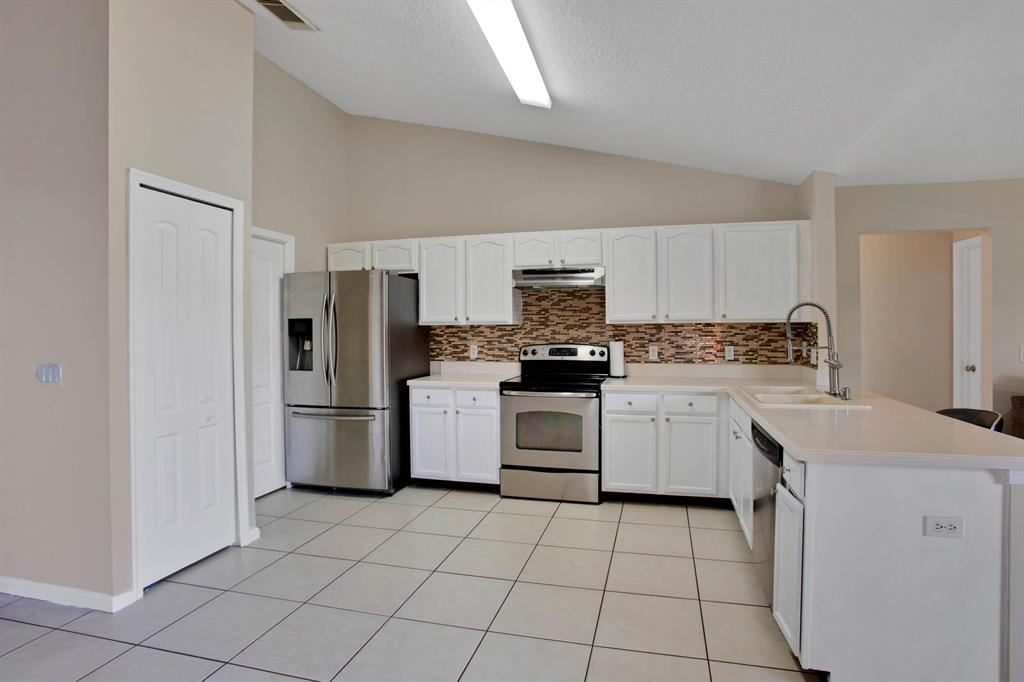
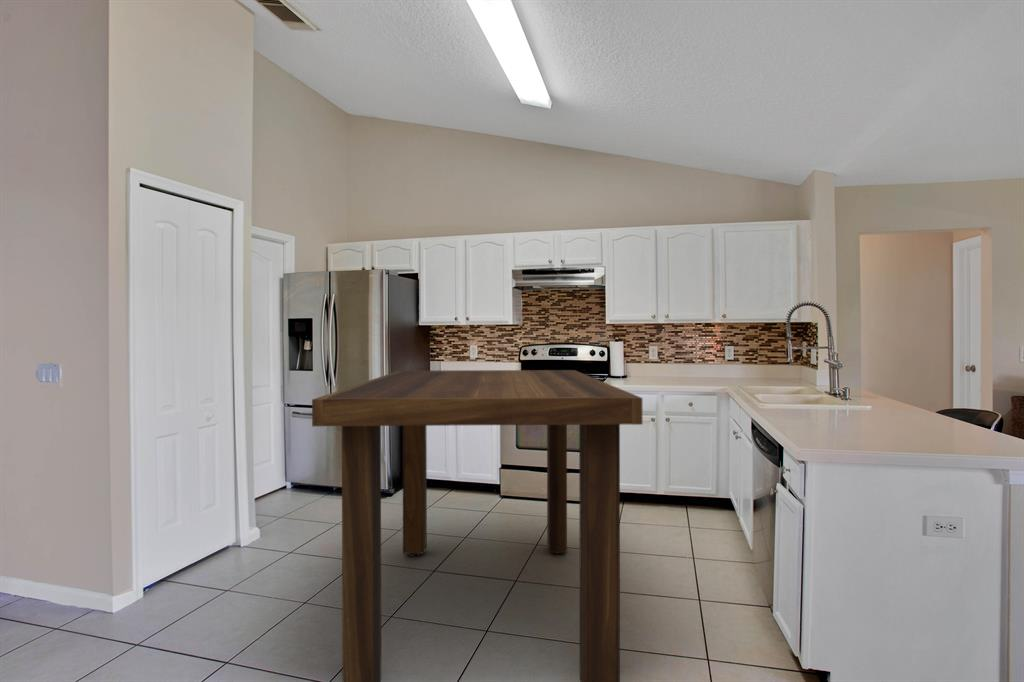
+ dining table [311,369,643,682]
